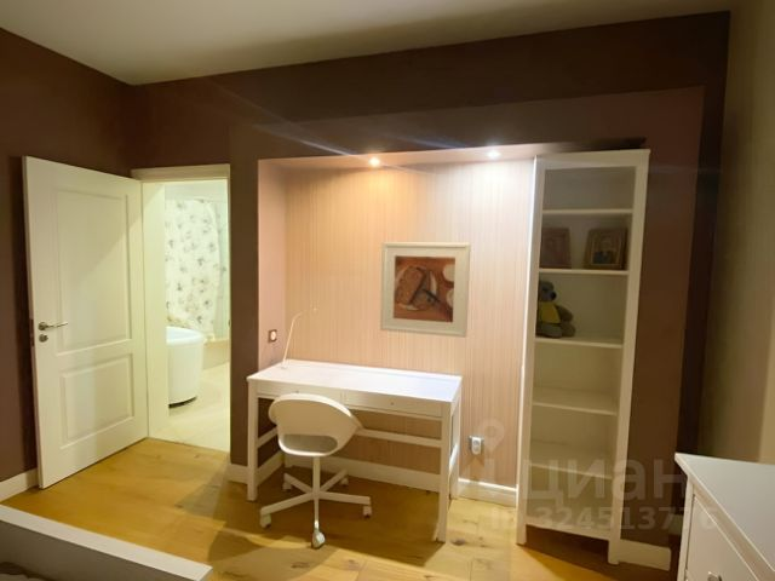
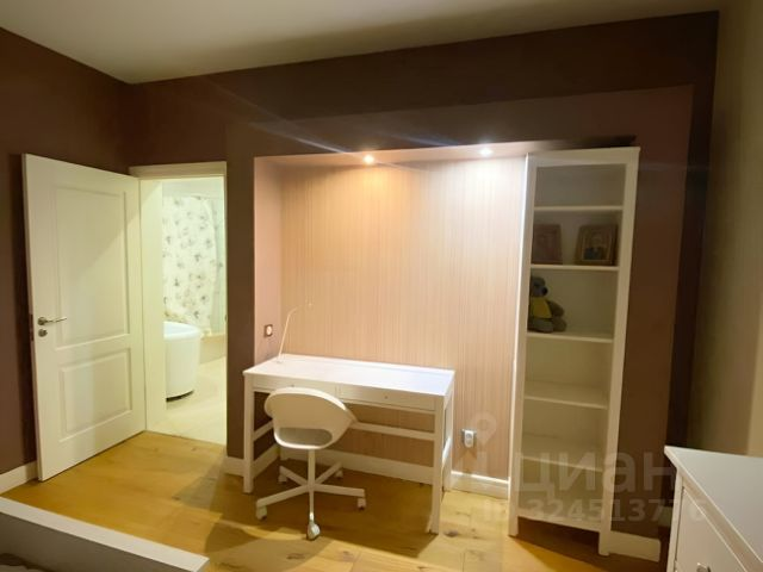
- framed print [379,241,472,339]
